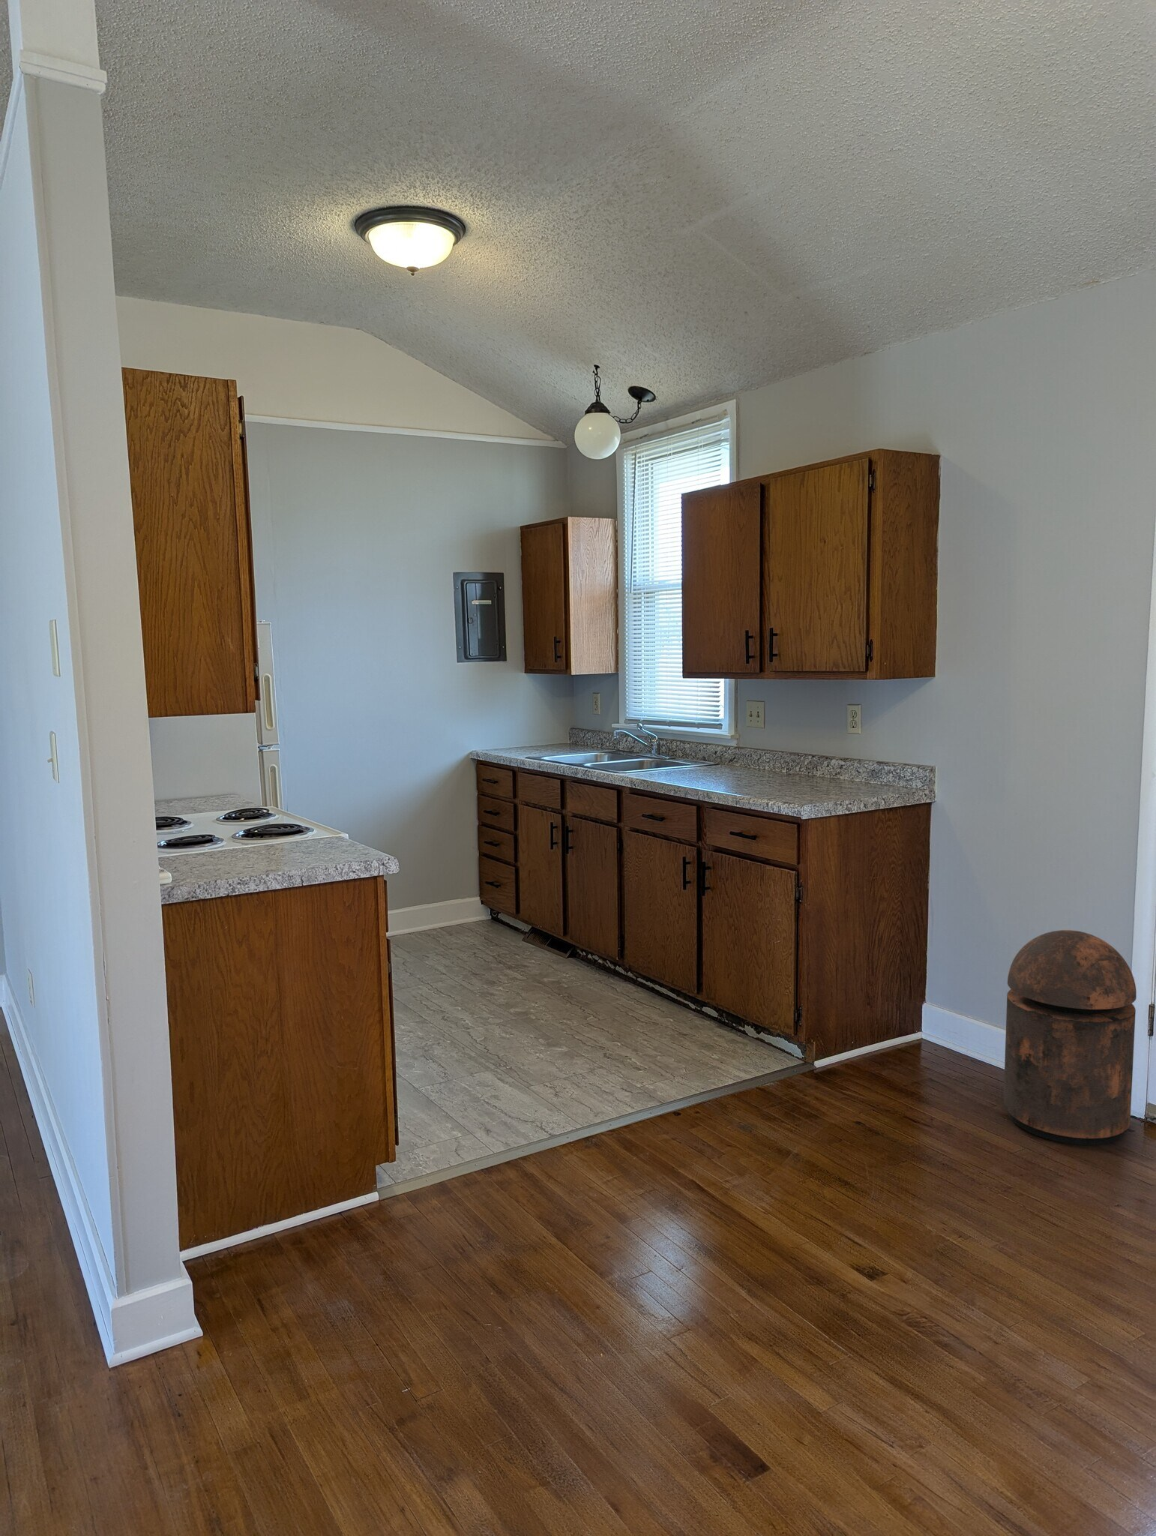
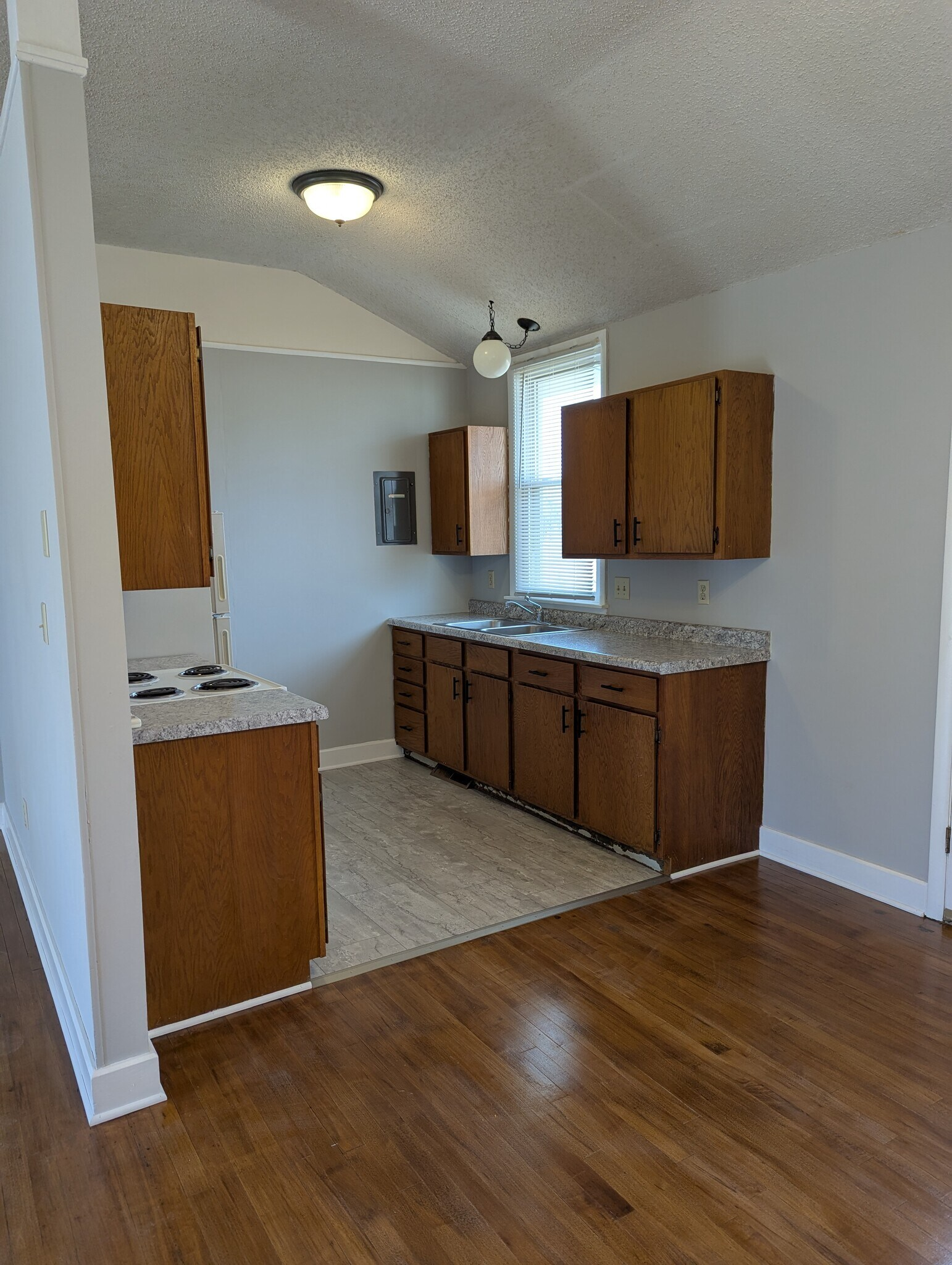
- trash can [1003,929,1138,1146]
